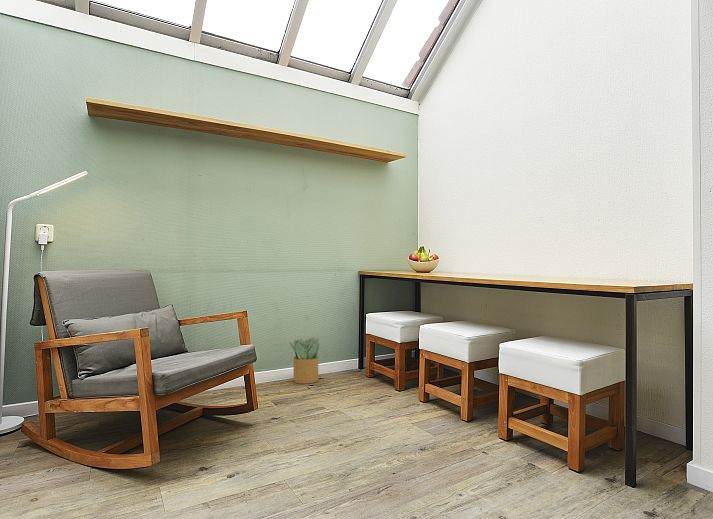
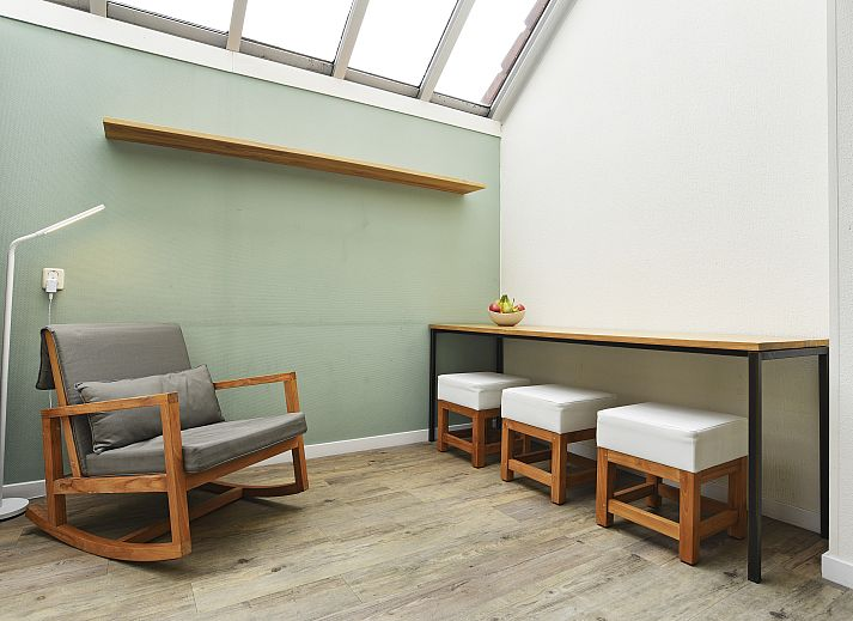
- potted plant [289,336,320,385]
